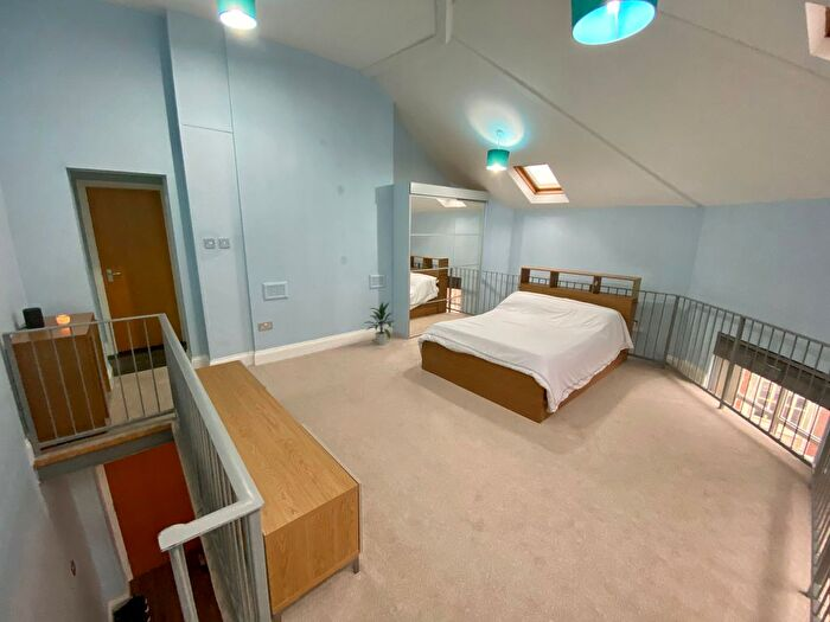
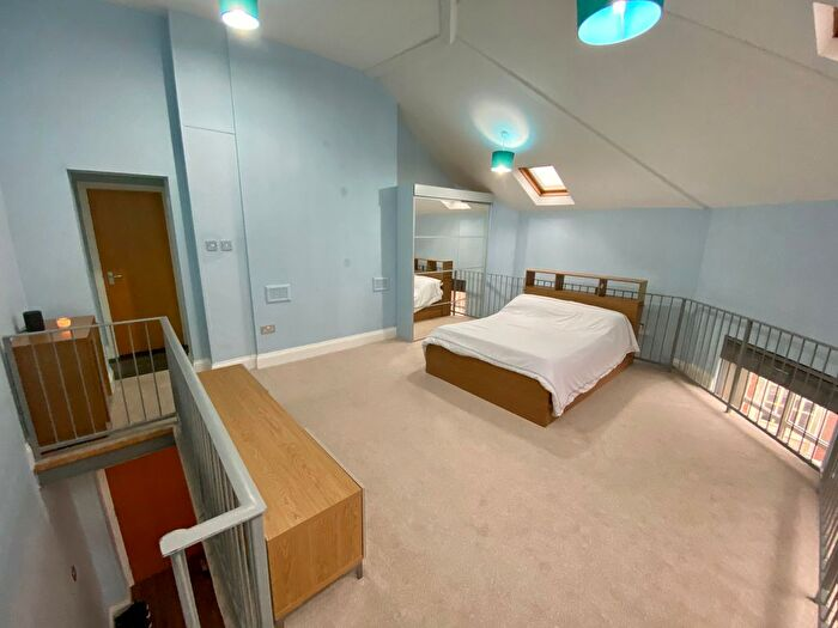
- indoor plant [363,301,396,346]
